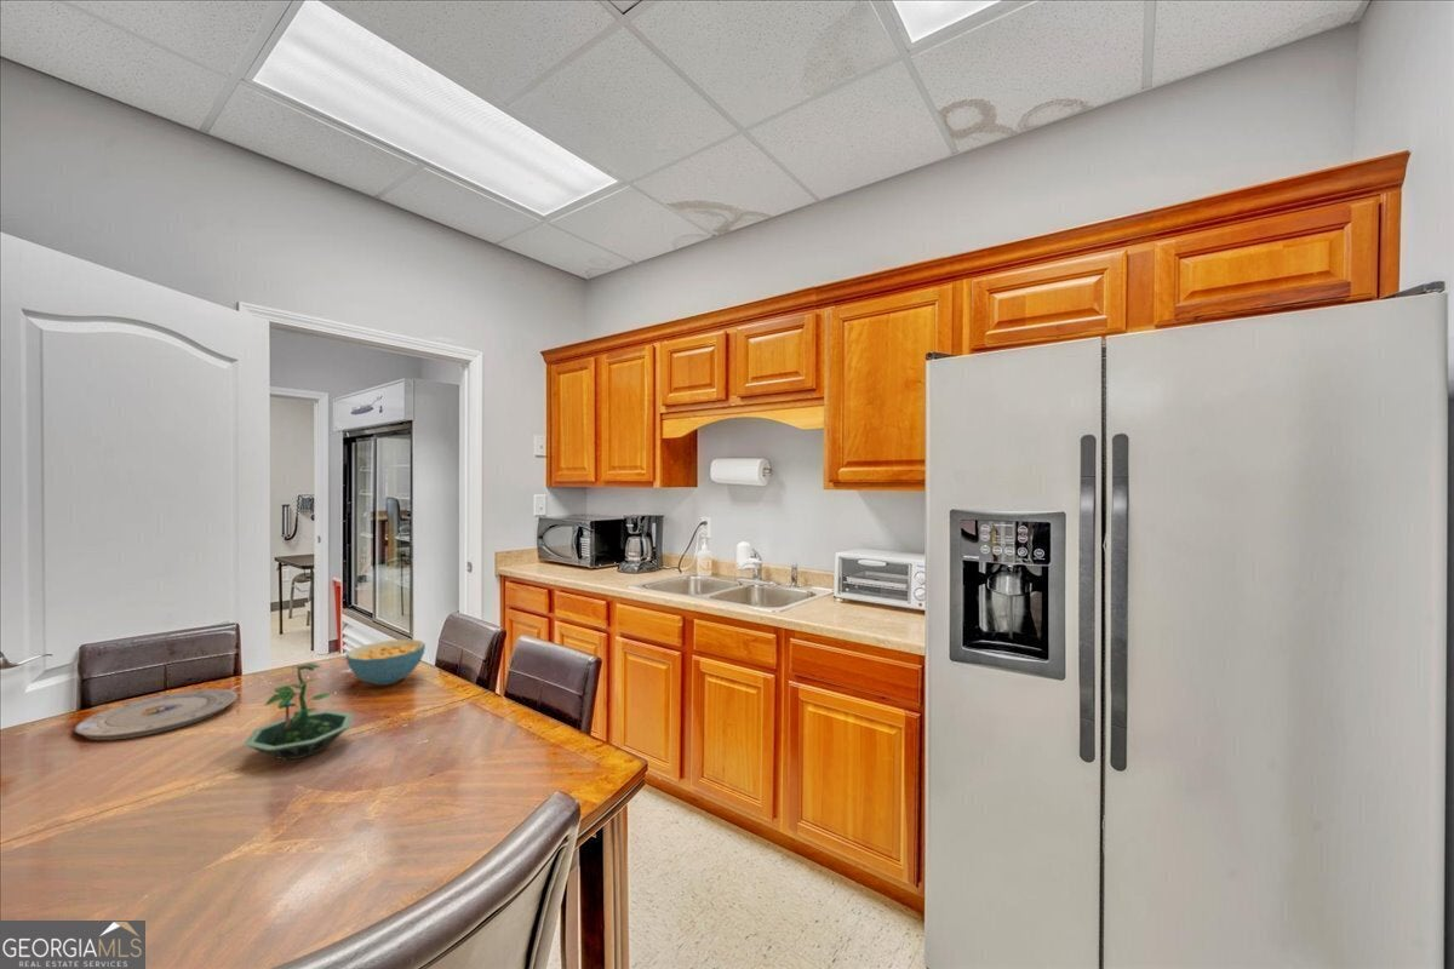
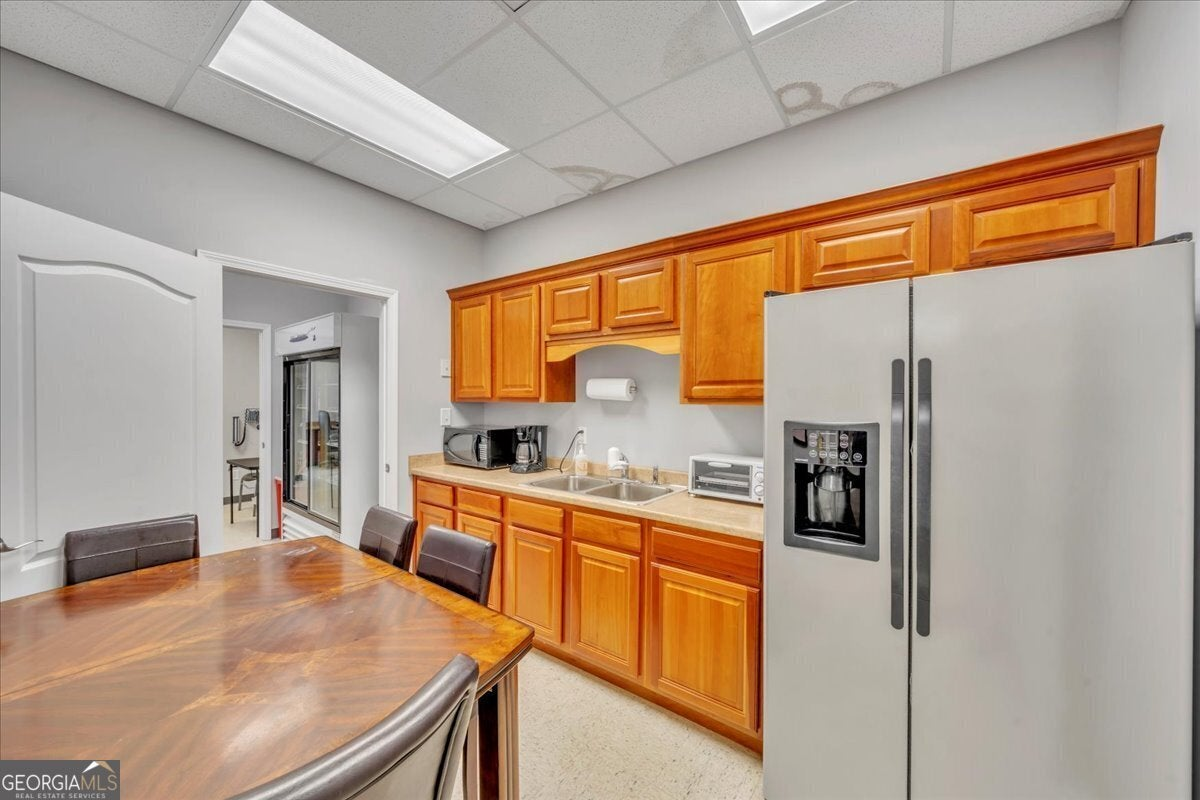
- terrarium [242,663,355,762]
- cereal bowl [345,638,427,687]
- plate [73,688,239,741]
